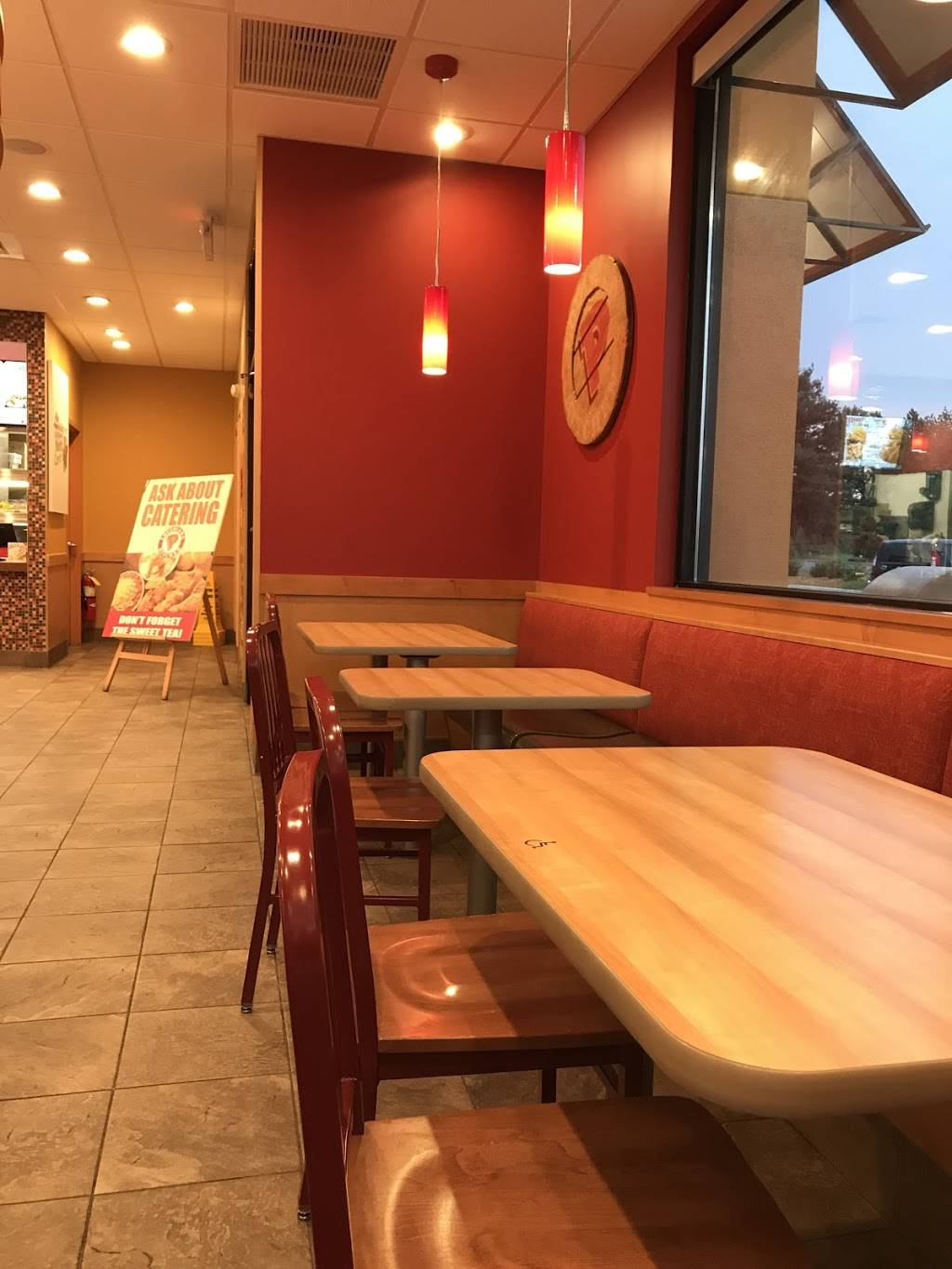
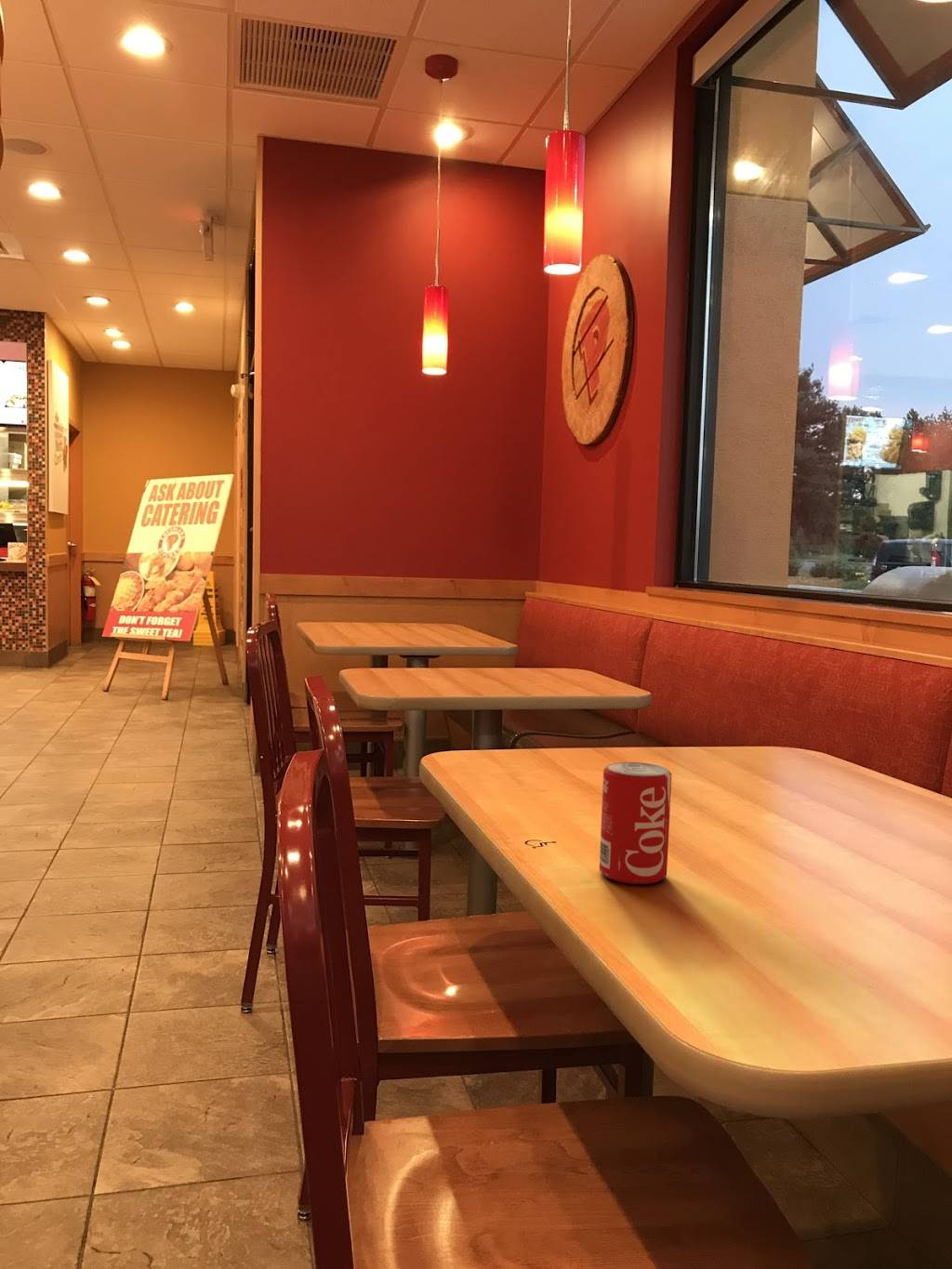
+ beverage can [599,761,672,885]
